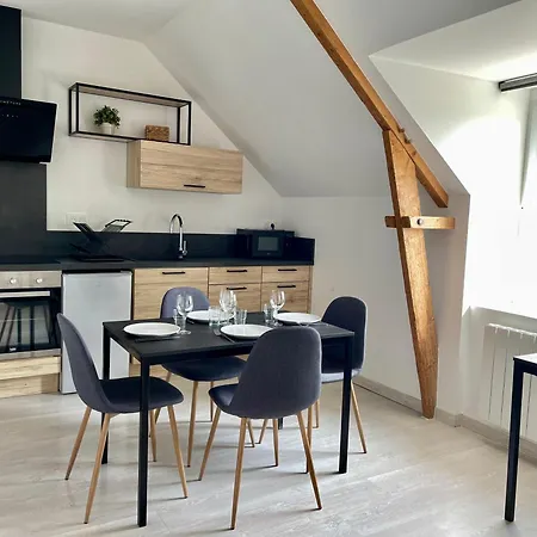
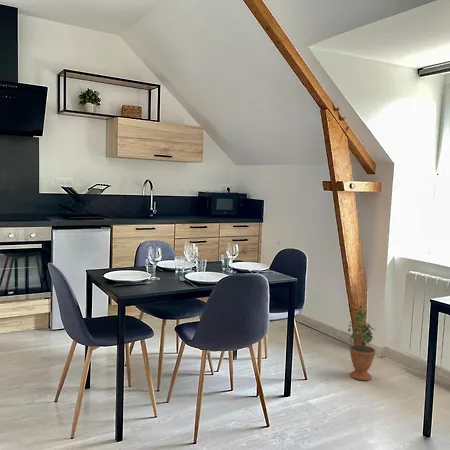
+ potted plant [347,303,377,381]
